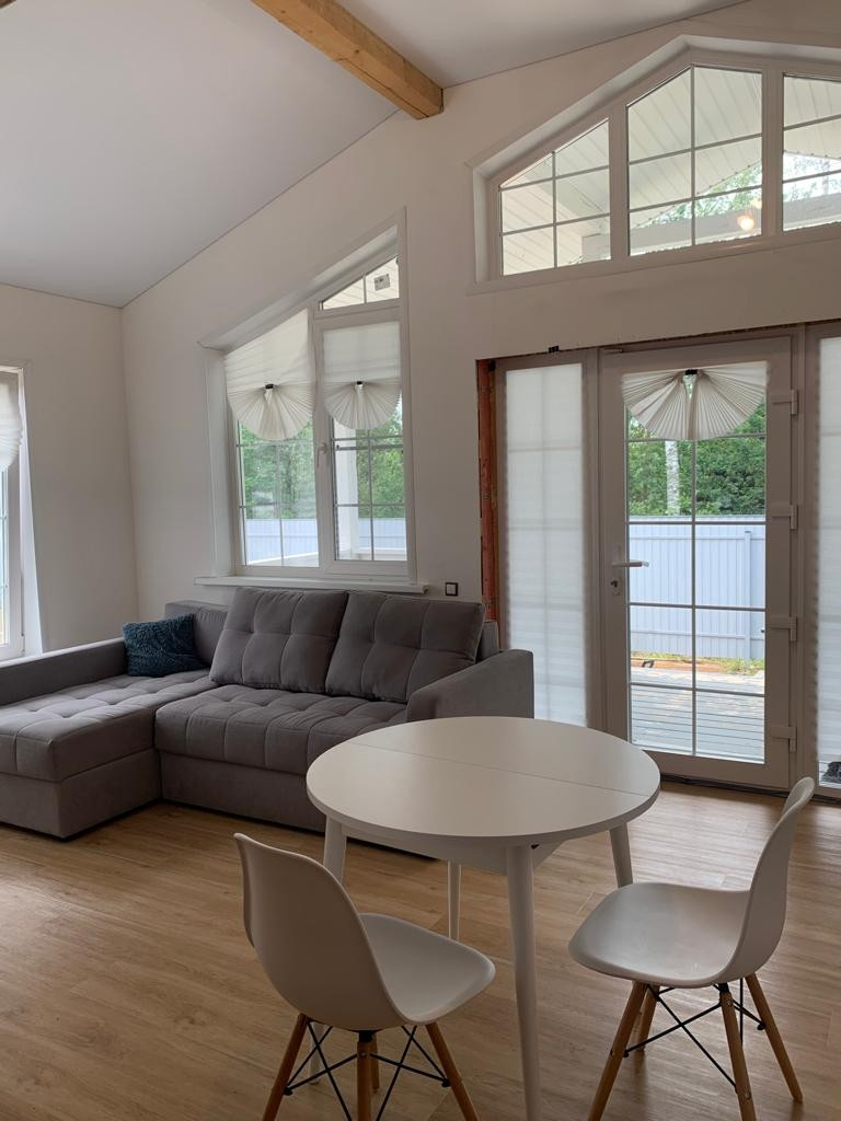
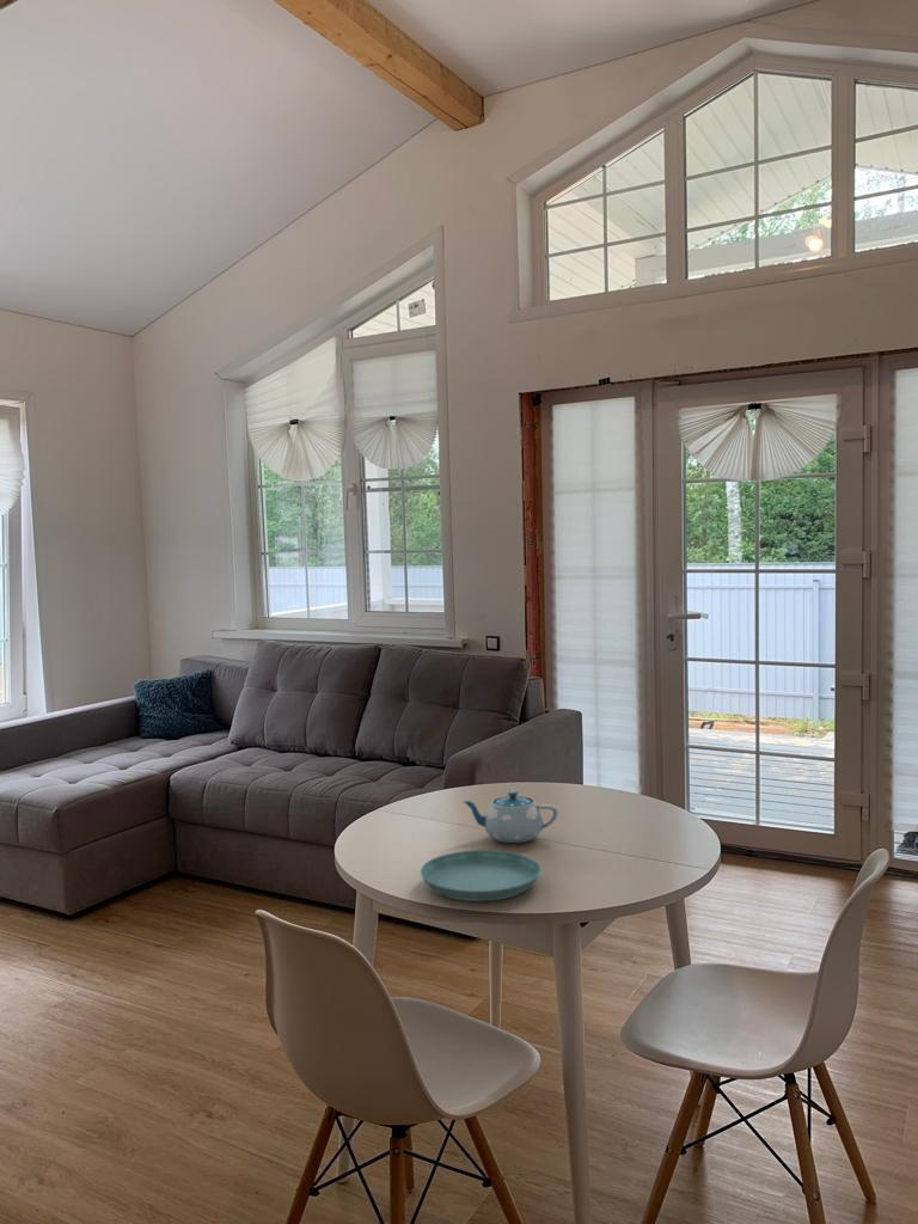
+ chinaware [461,790,559,844]
+ saucer [420,849,543,902]
